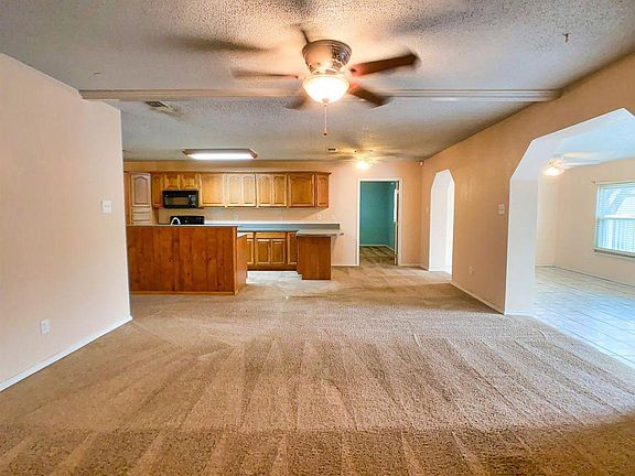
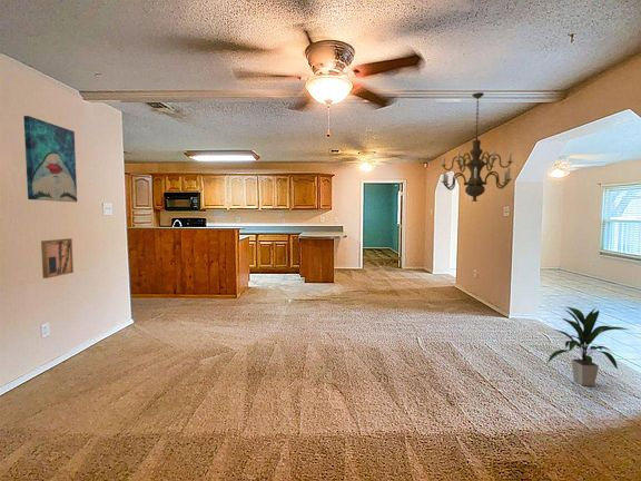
+ chandelier [440,91,514,203]
+ wall art [40,237,75,279]
+ indoor plant [545,305,629,386]
+ wall art [22,115,78,203]
